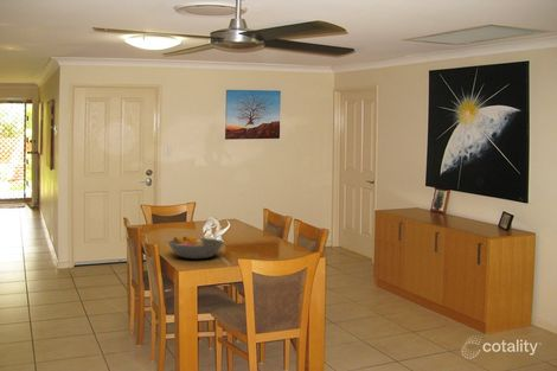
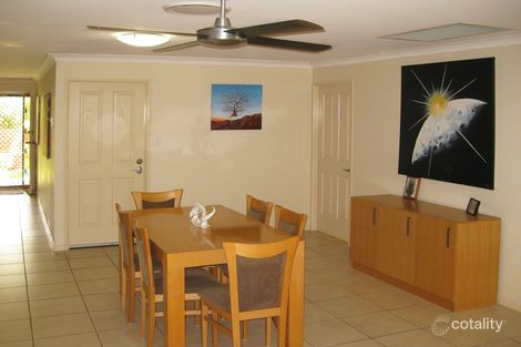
- fruit bowl [167,236,225,260]
